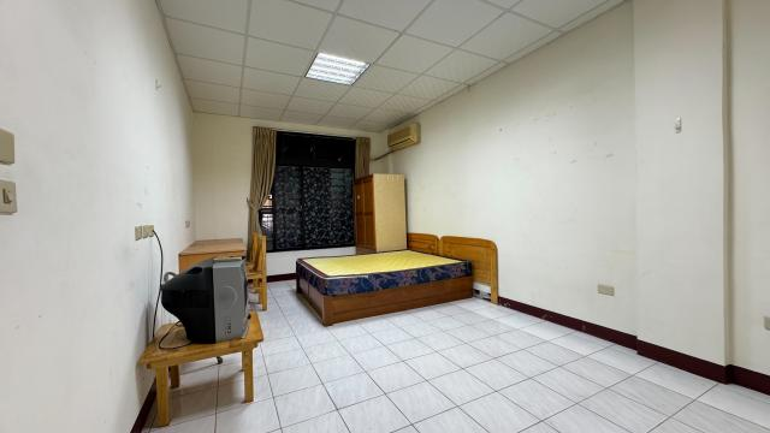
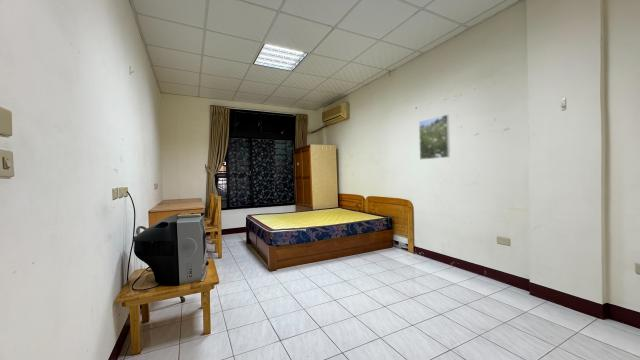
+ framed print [418,114,451,161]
